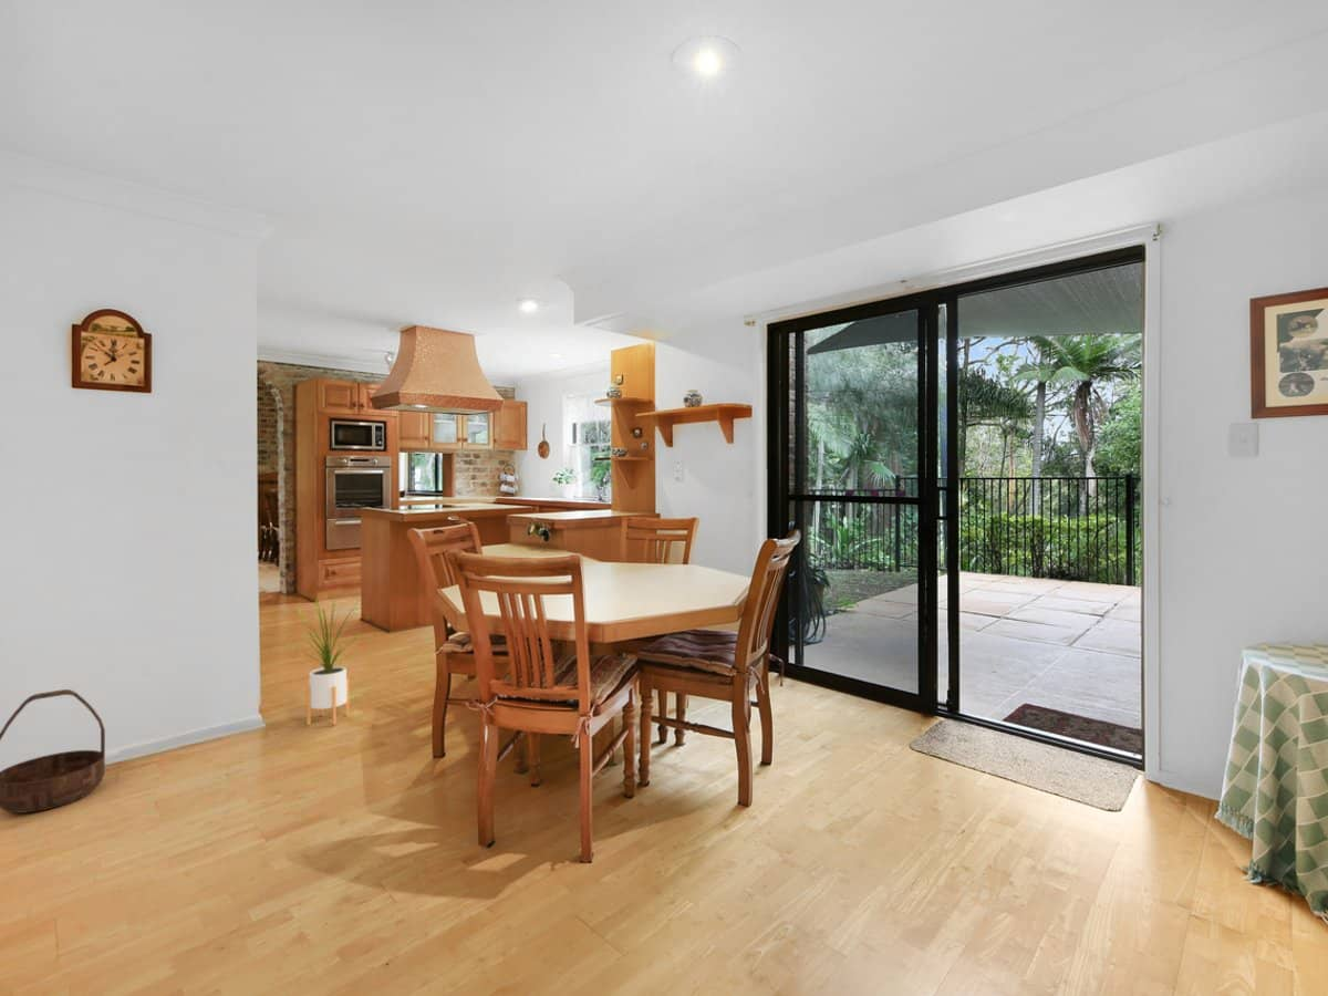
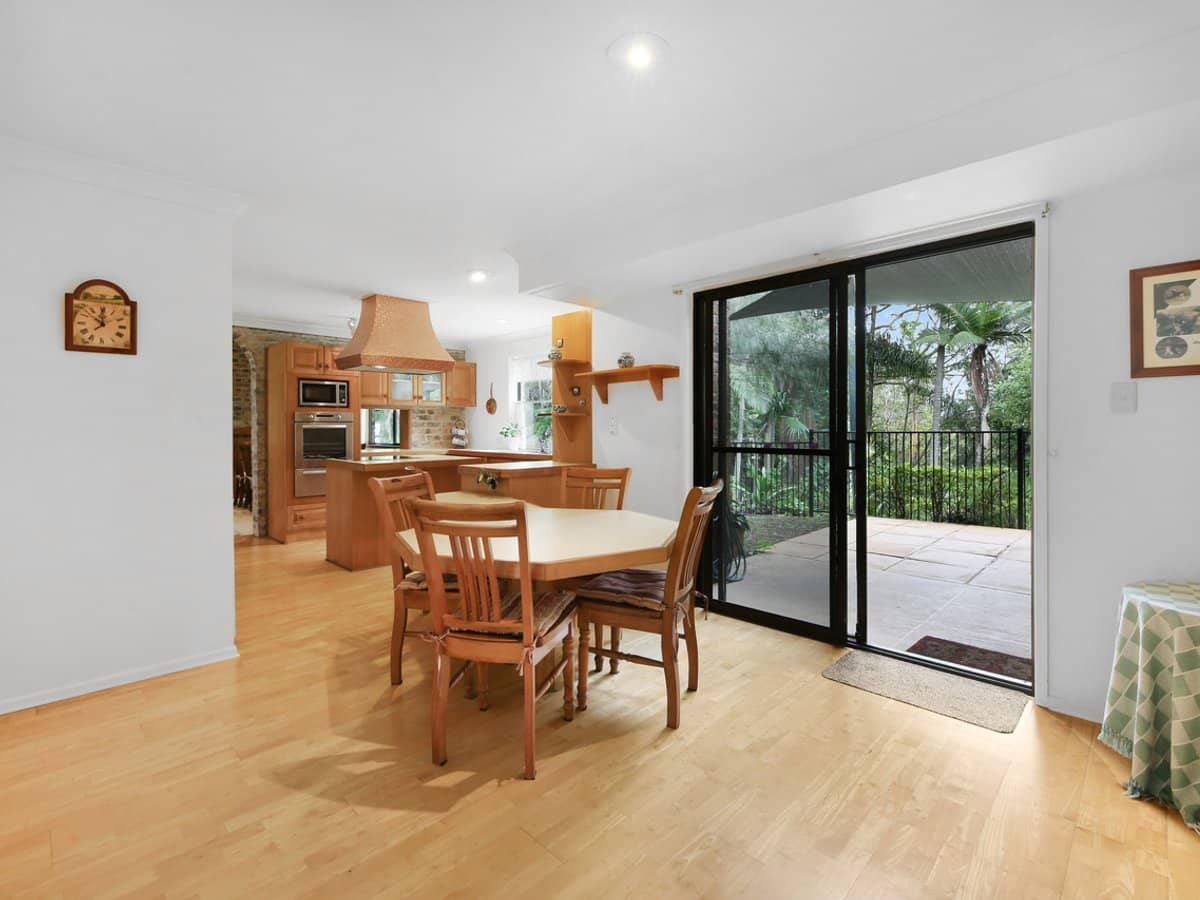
- house plant [290,589,369,726]
- basket [0,688,106,815]
